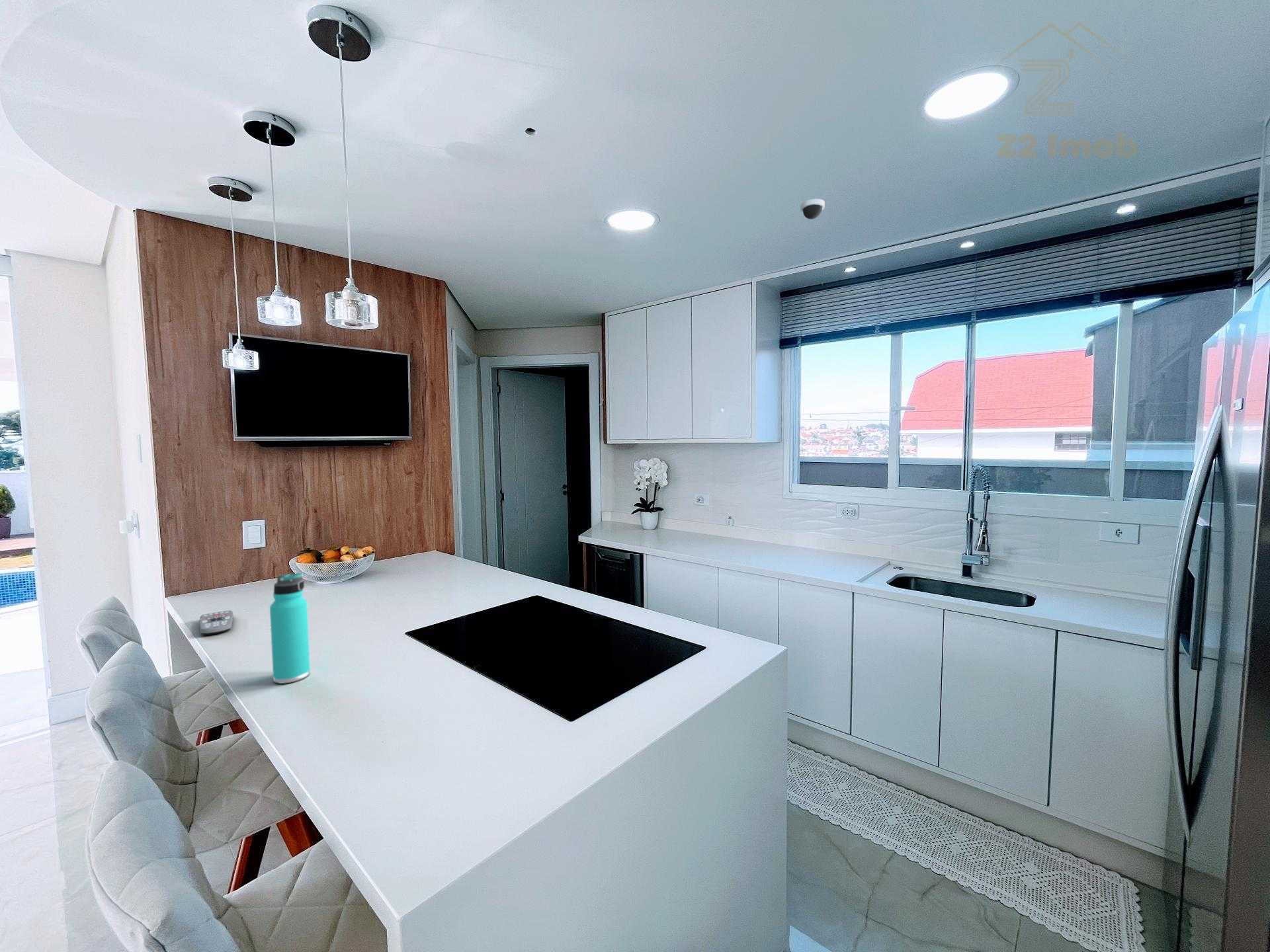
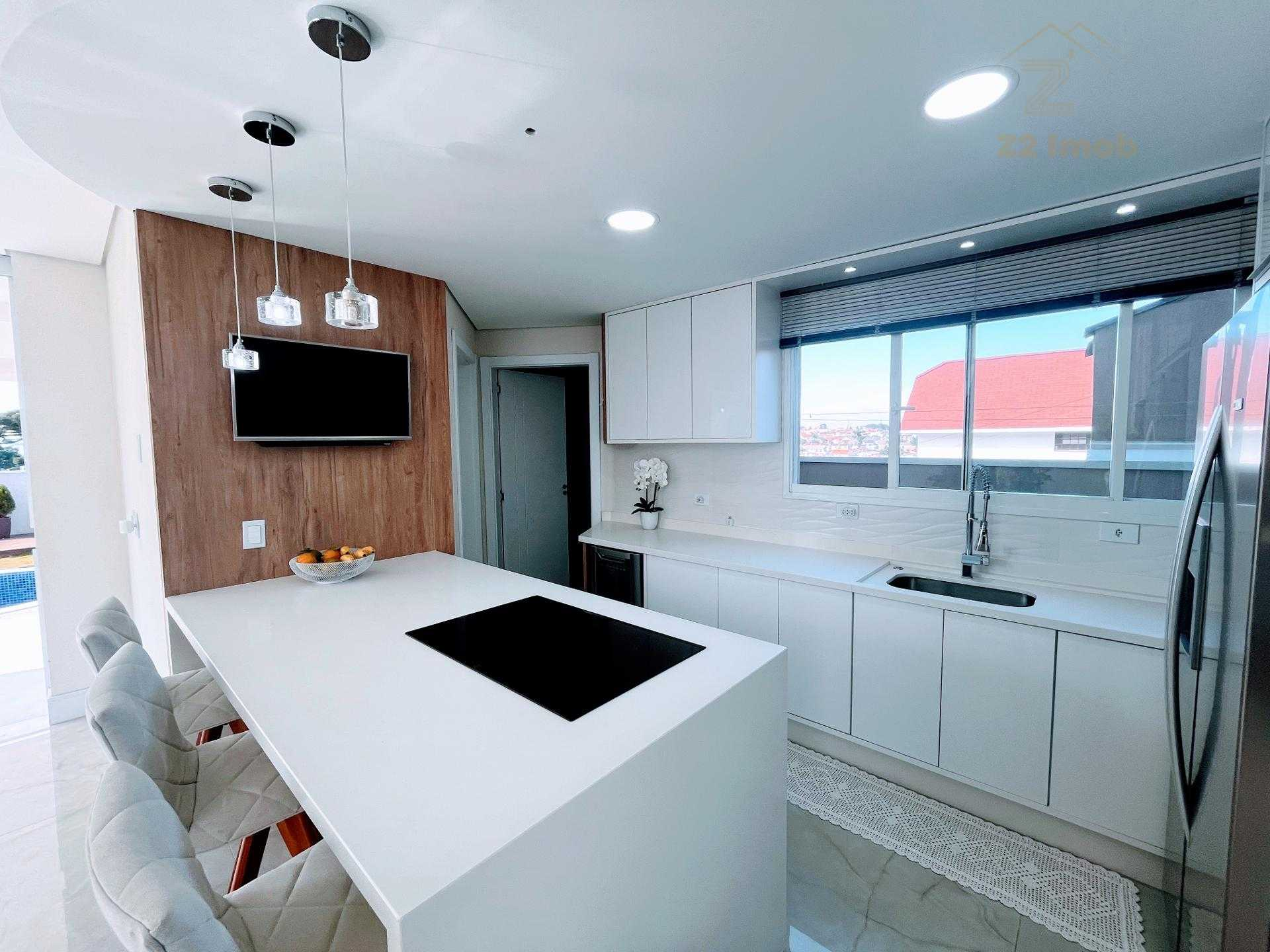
- dome security camera [800,198,825,220]
- thermos bottle [269,573,311,684]
- remote control [198,610,234,635]
